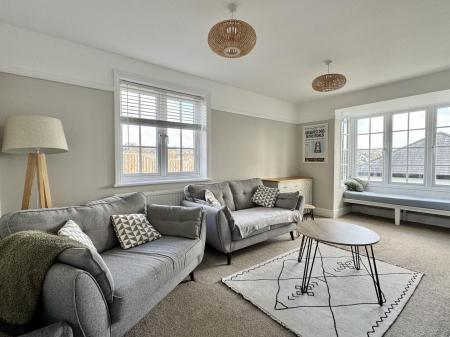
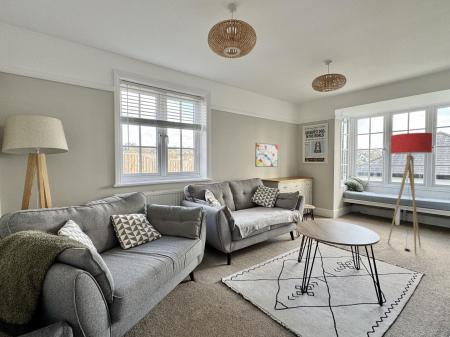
+ wall art [254,142,279,168]
+ floor lamp [387,132,433,254]
